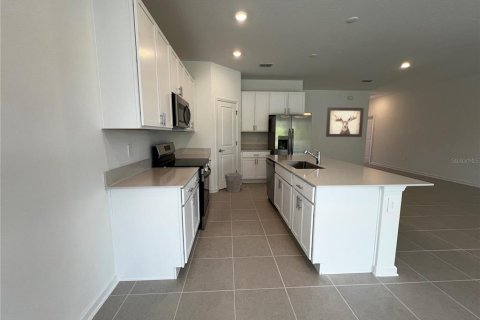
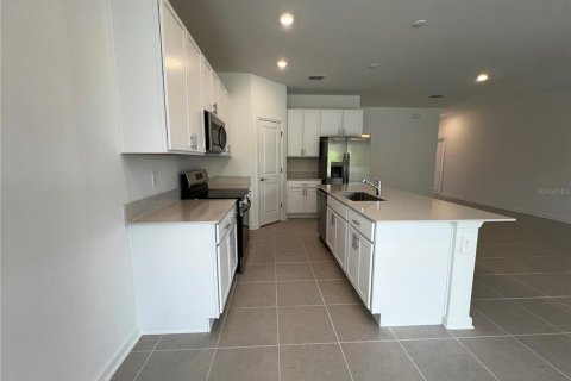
- wall art [325,106,365,138]
- waste bin [224,172,243,194]
